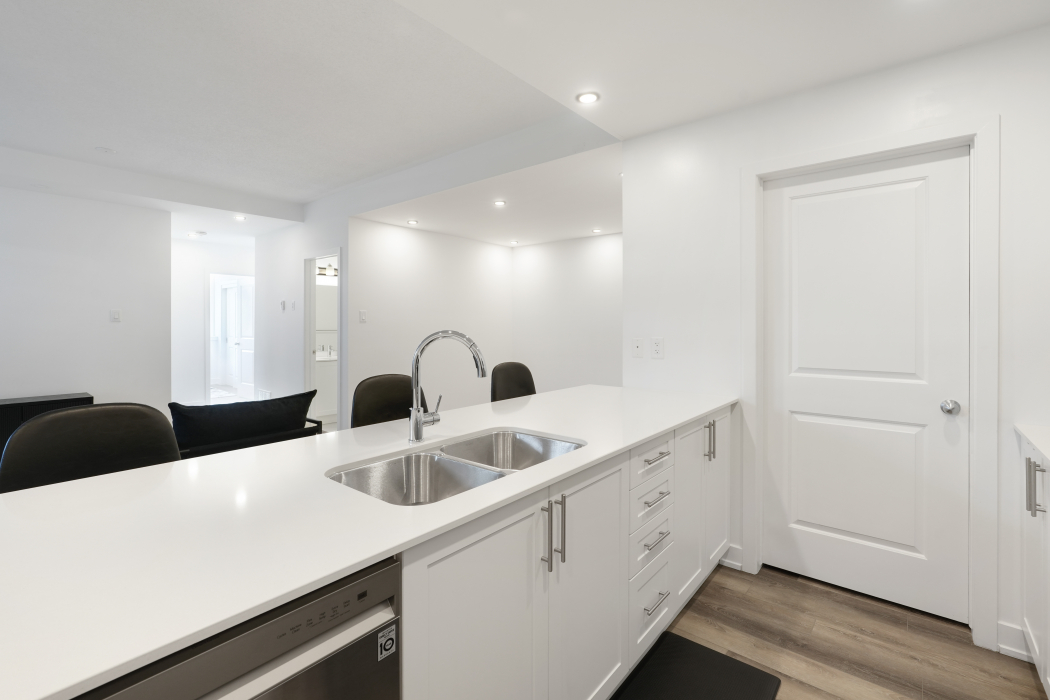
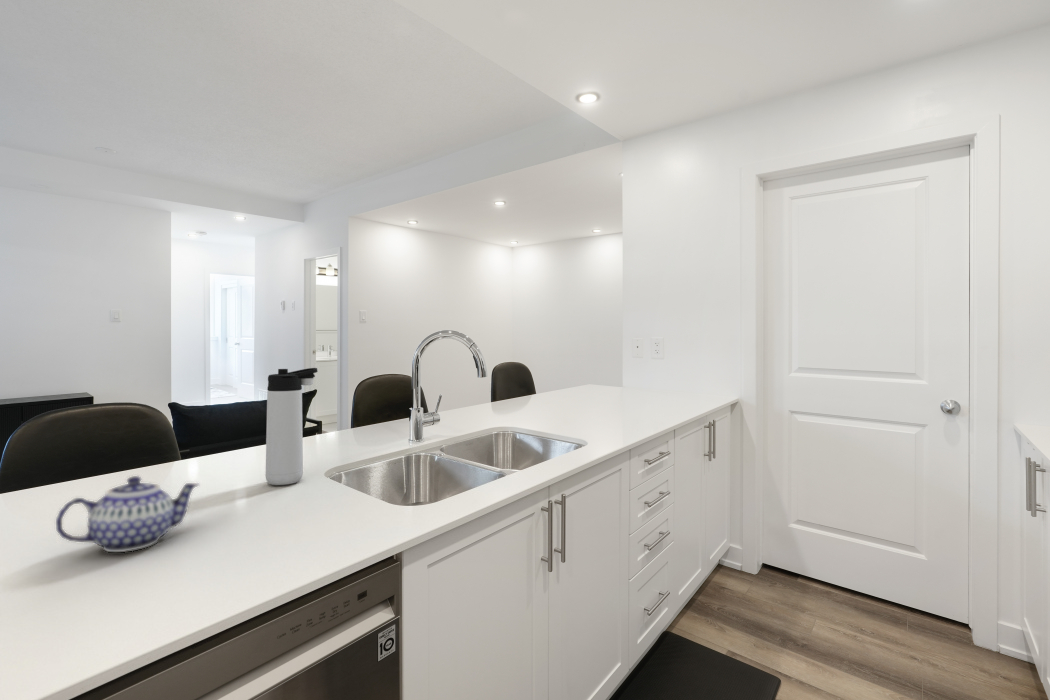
+ thermos bottle [265,367,319,486]
+ teapot [55,475,201,553]
